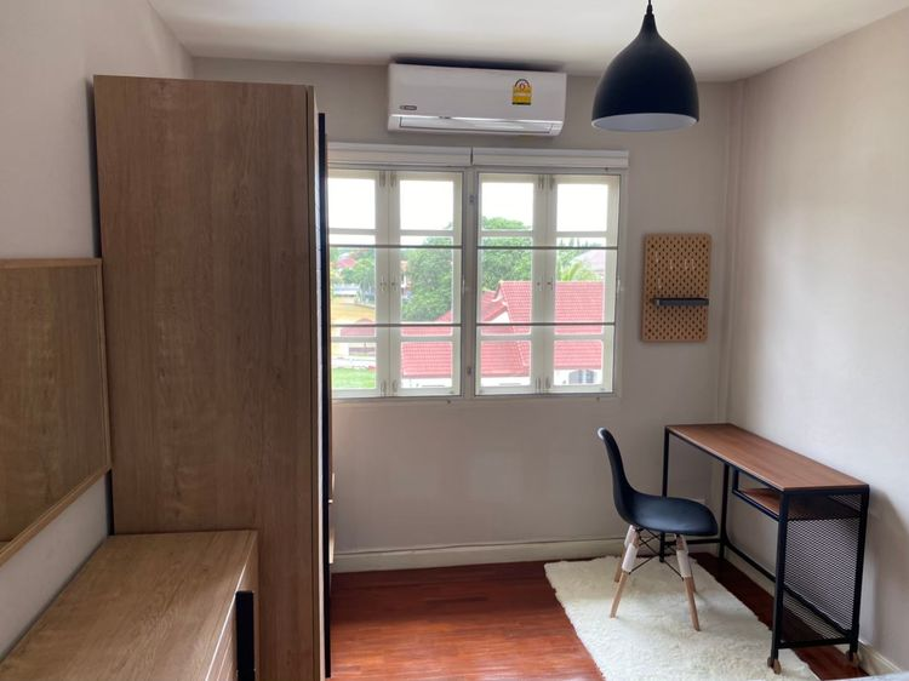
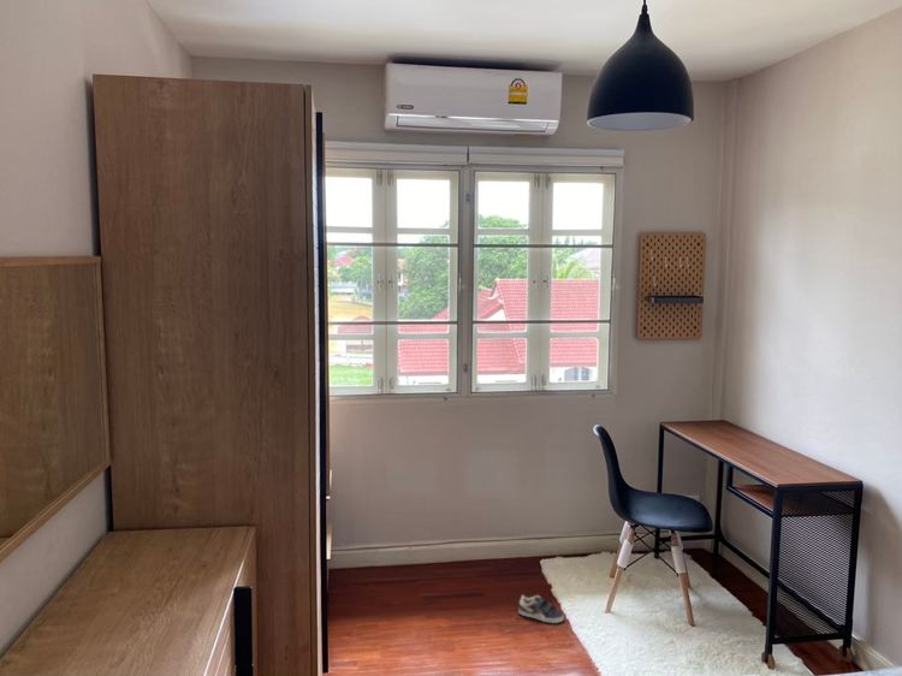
+ sneaker [517,594,565,624]
